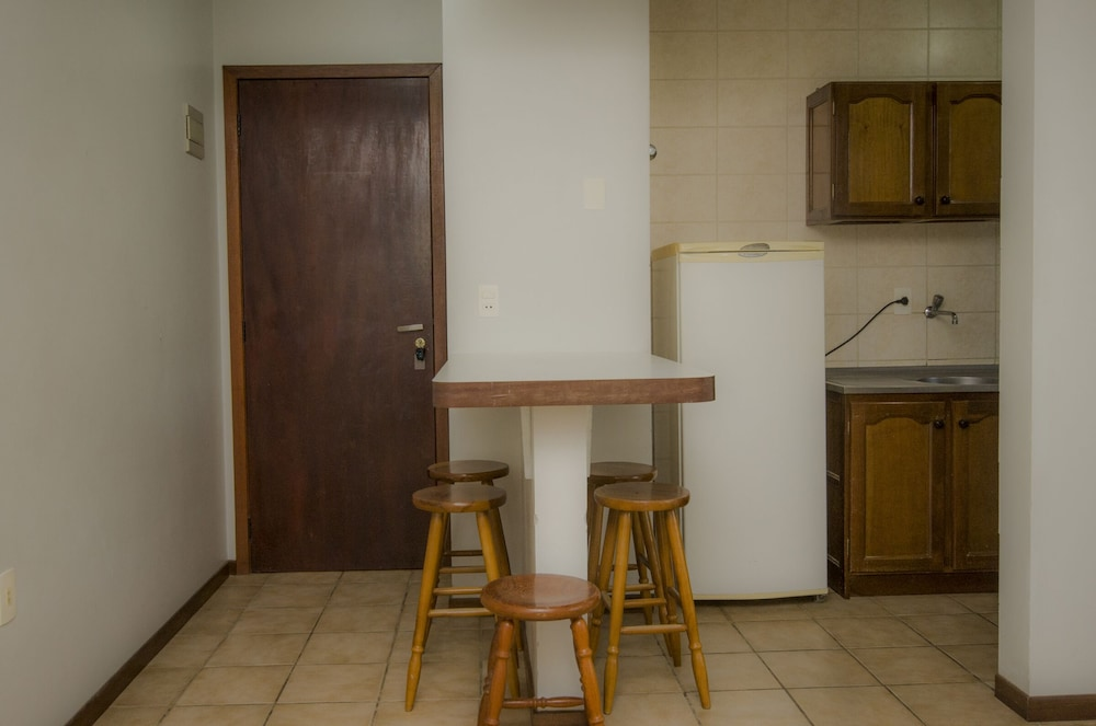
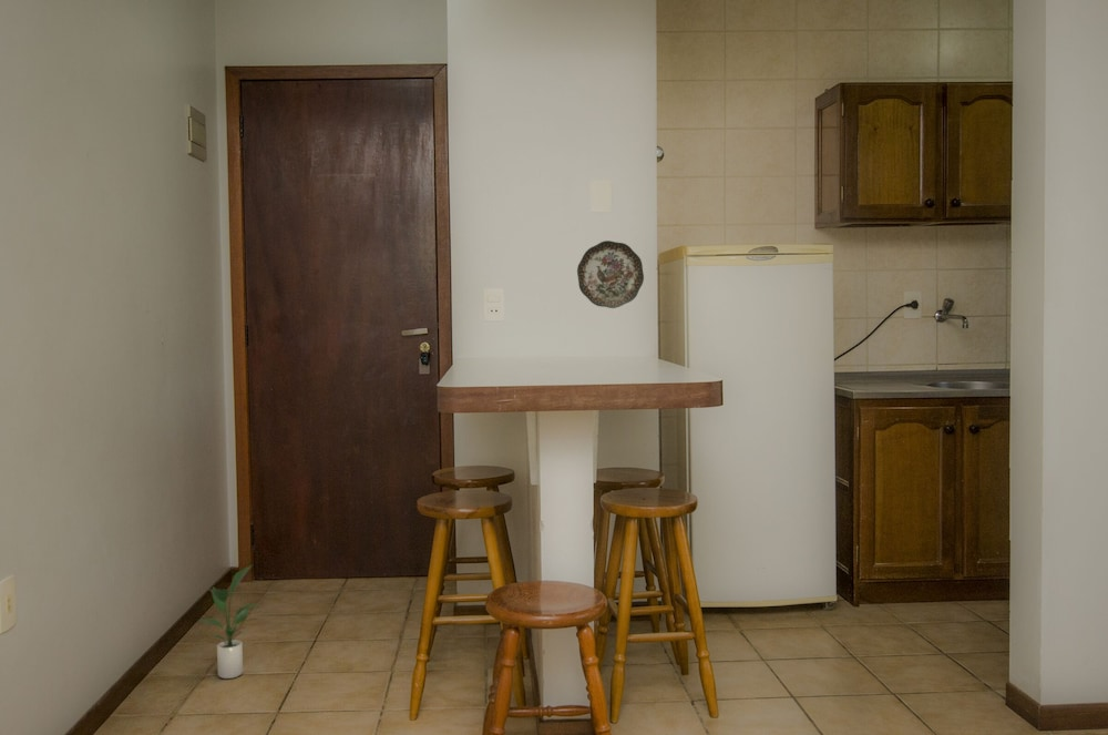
+ decorative plate [576,239,645,309]
+ potted plant [199,564,260,680]
